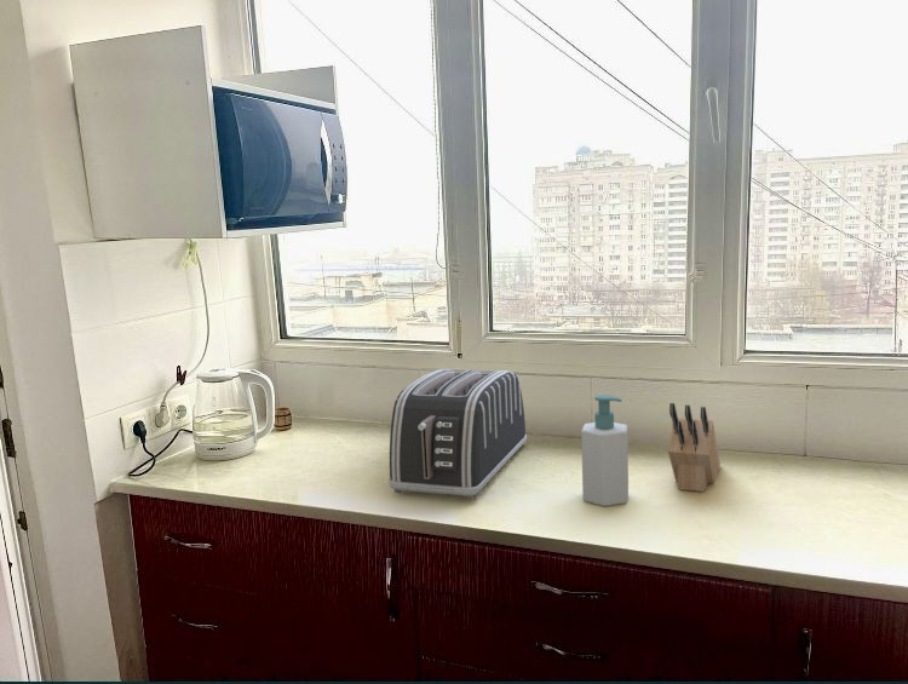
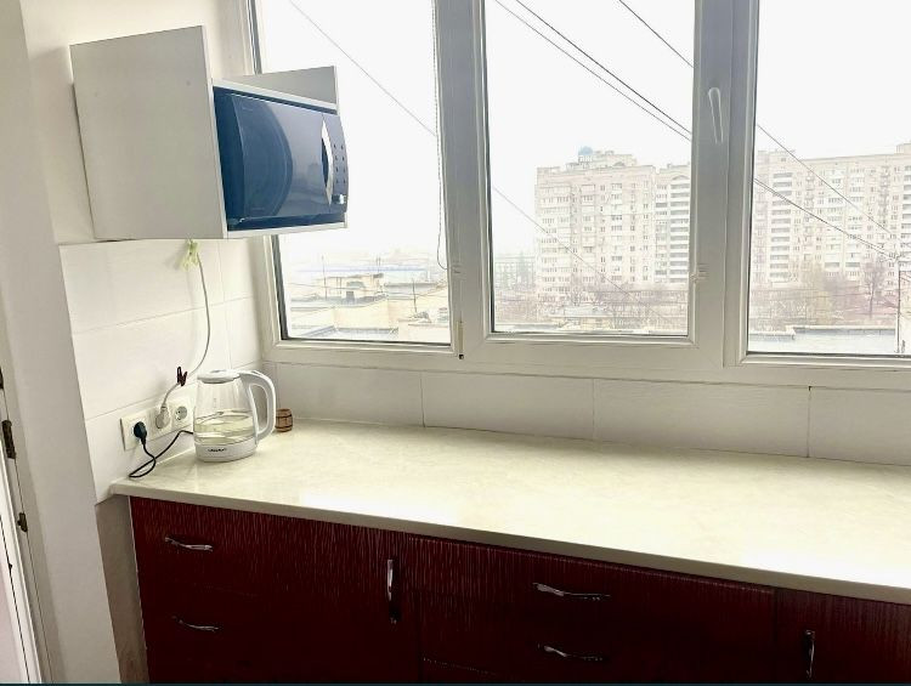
- soap bottle [580,393,630,507]
- knife block [667,402,722,493]
- toaster [387,368,528,500]
